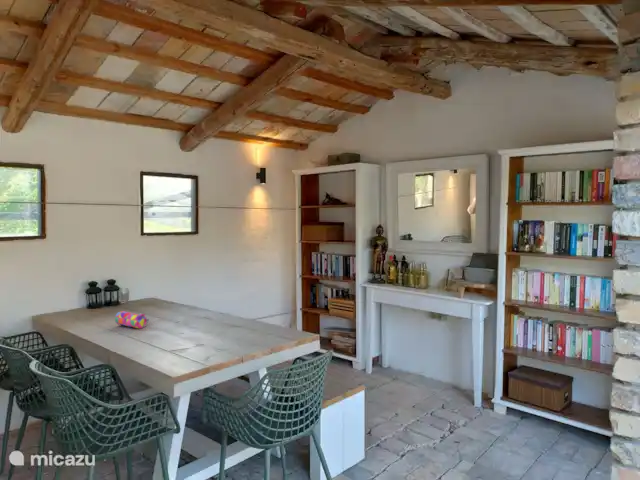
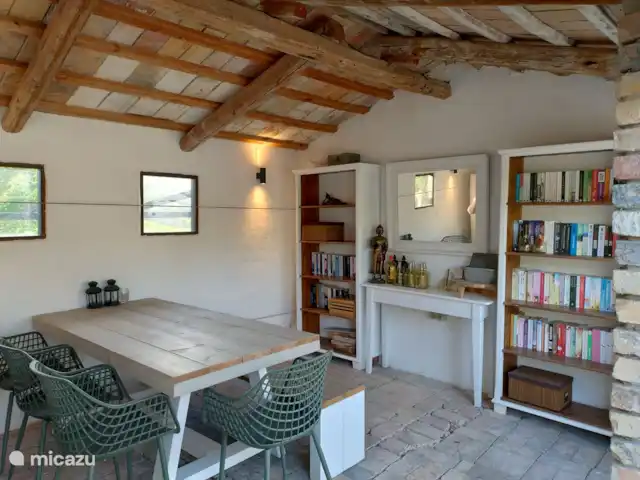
- pencil case [114,310,150,329]
